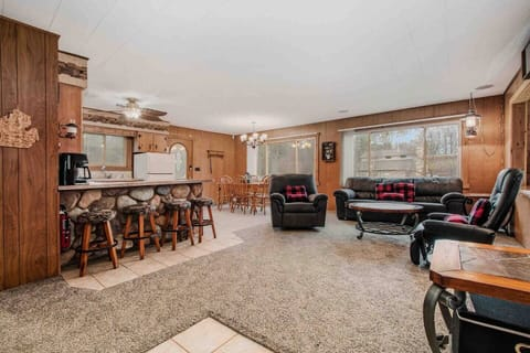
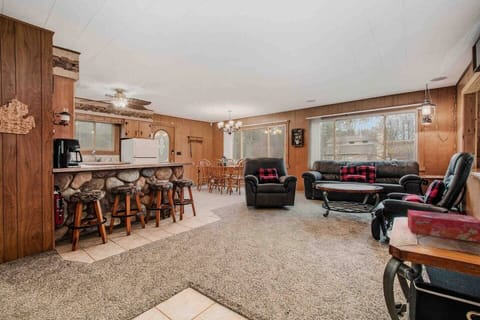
+ tissue box [407,209,480,243]
